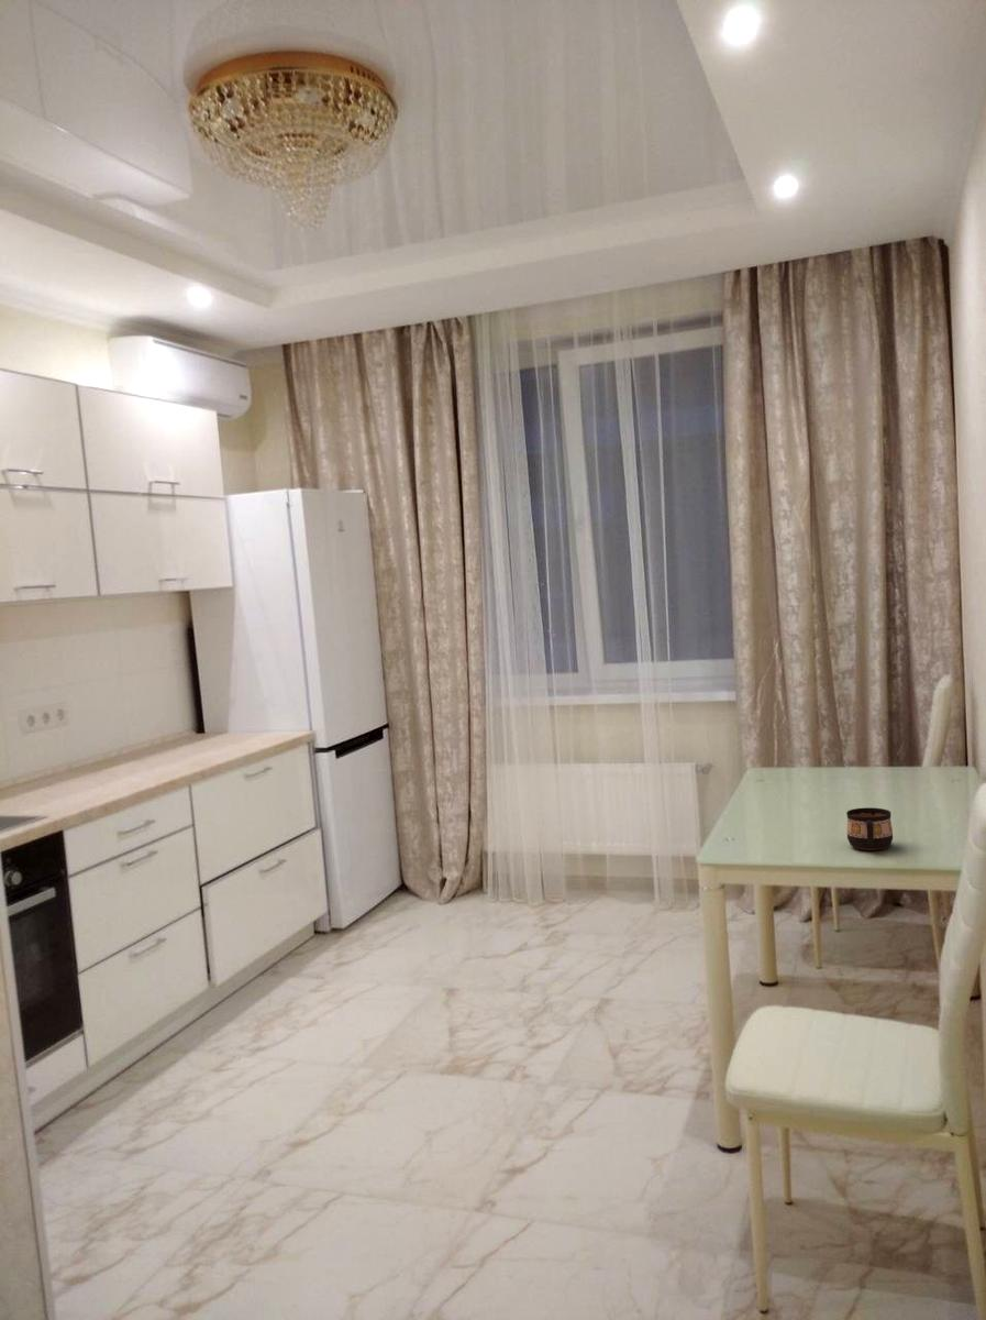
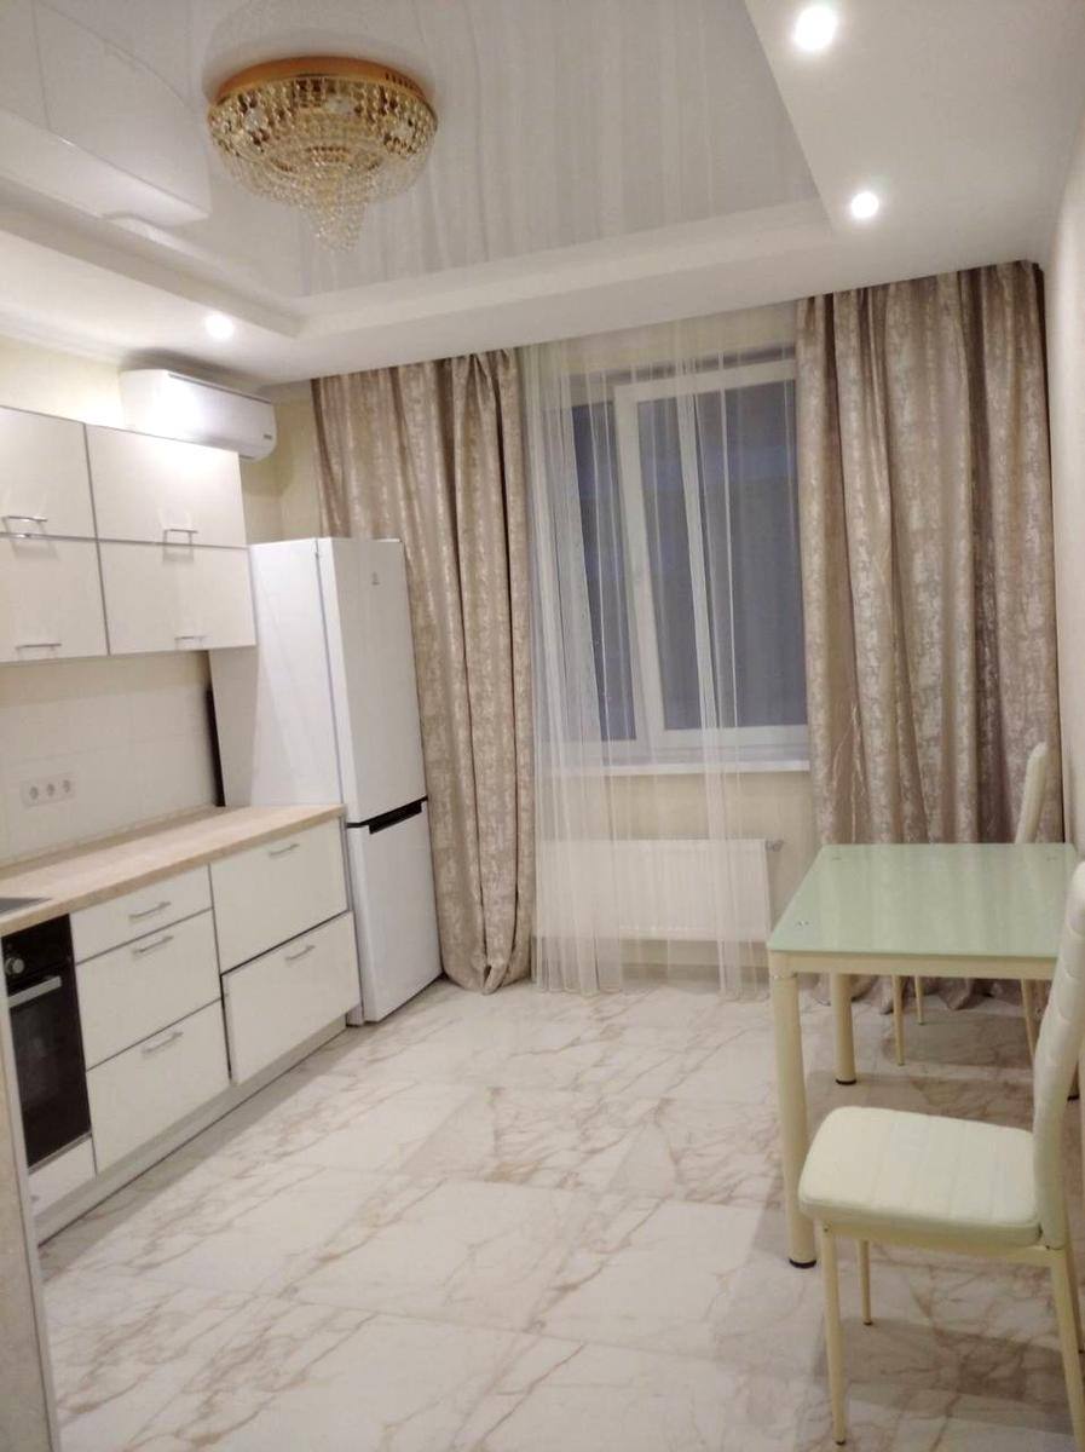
- cup [845,806,894,851]
